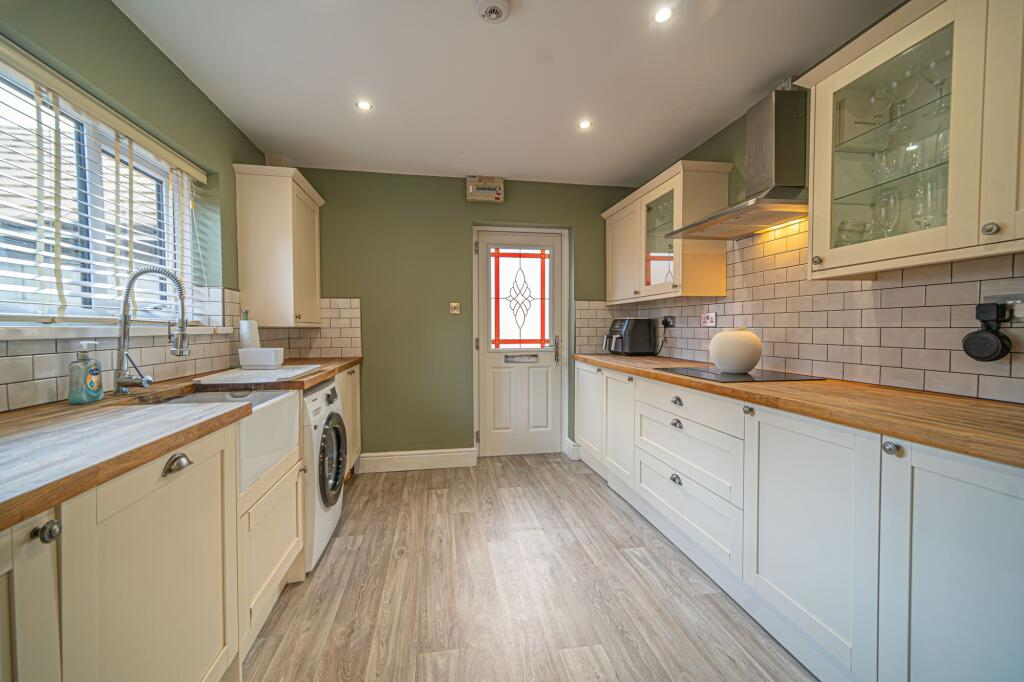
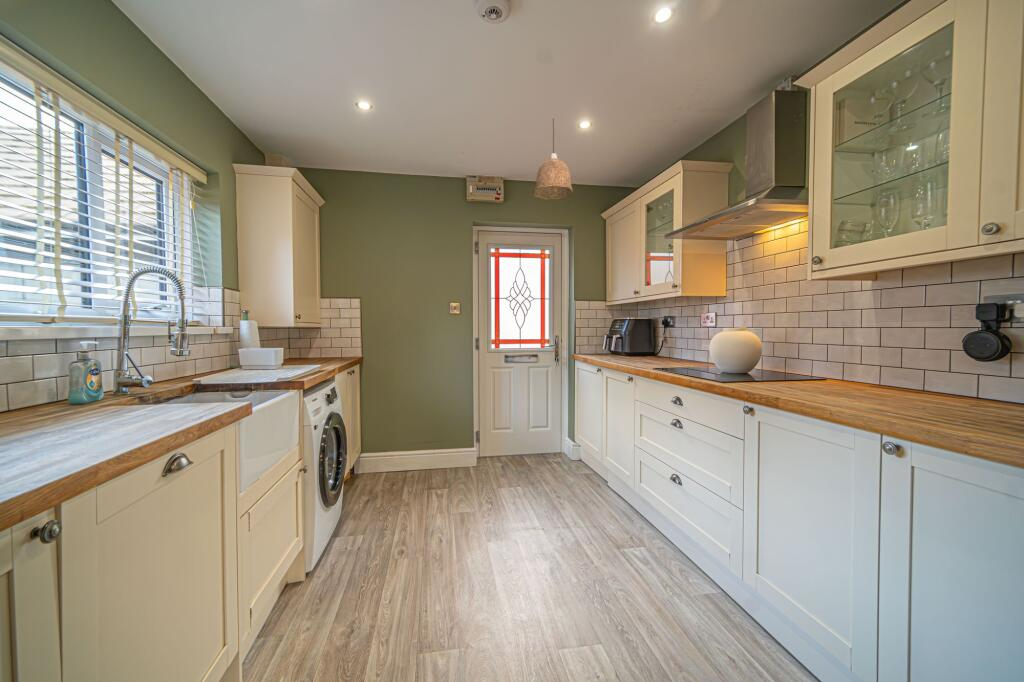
+ pendant lamp [533,118,574,201]
